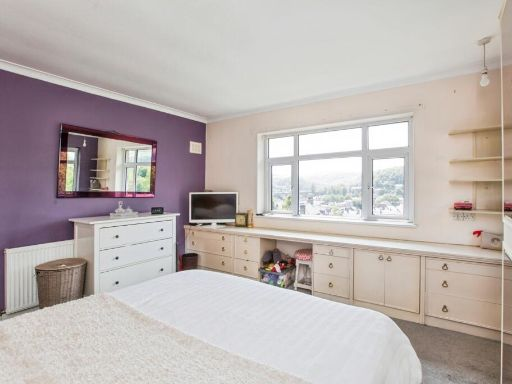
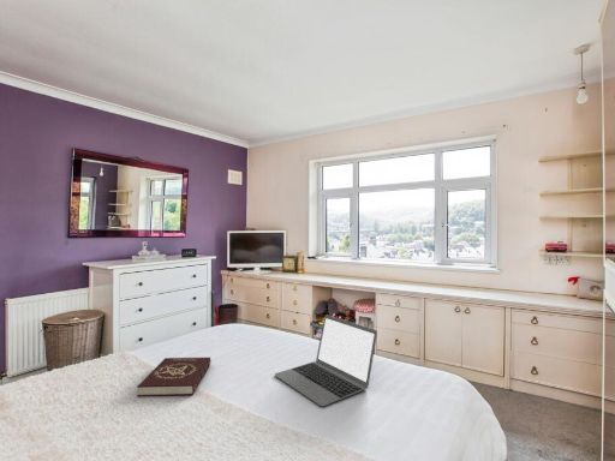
+ laptop [274,313,378,407]
+ book [136,357,211,397]
